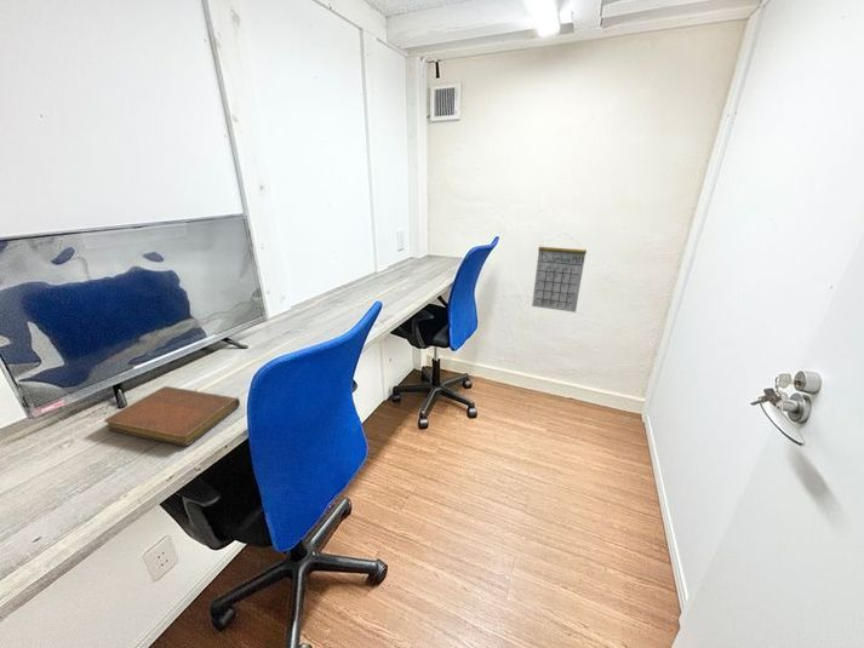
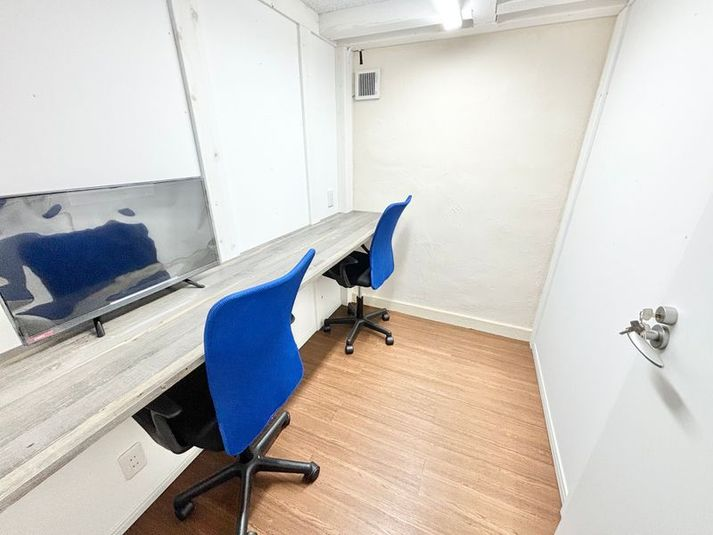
- notebook [103,385,241,447]
- calendar [531,231,588,314]
